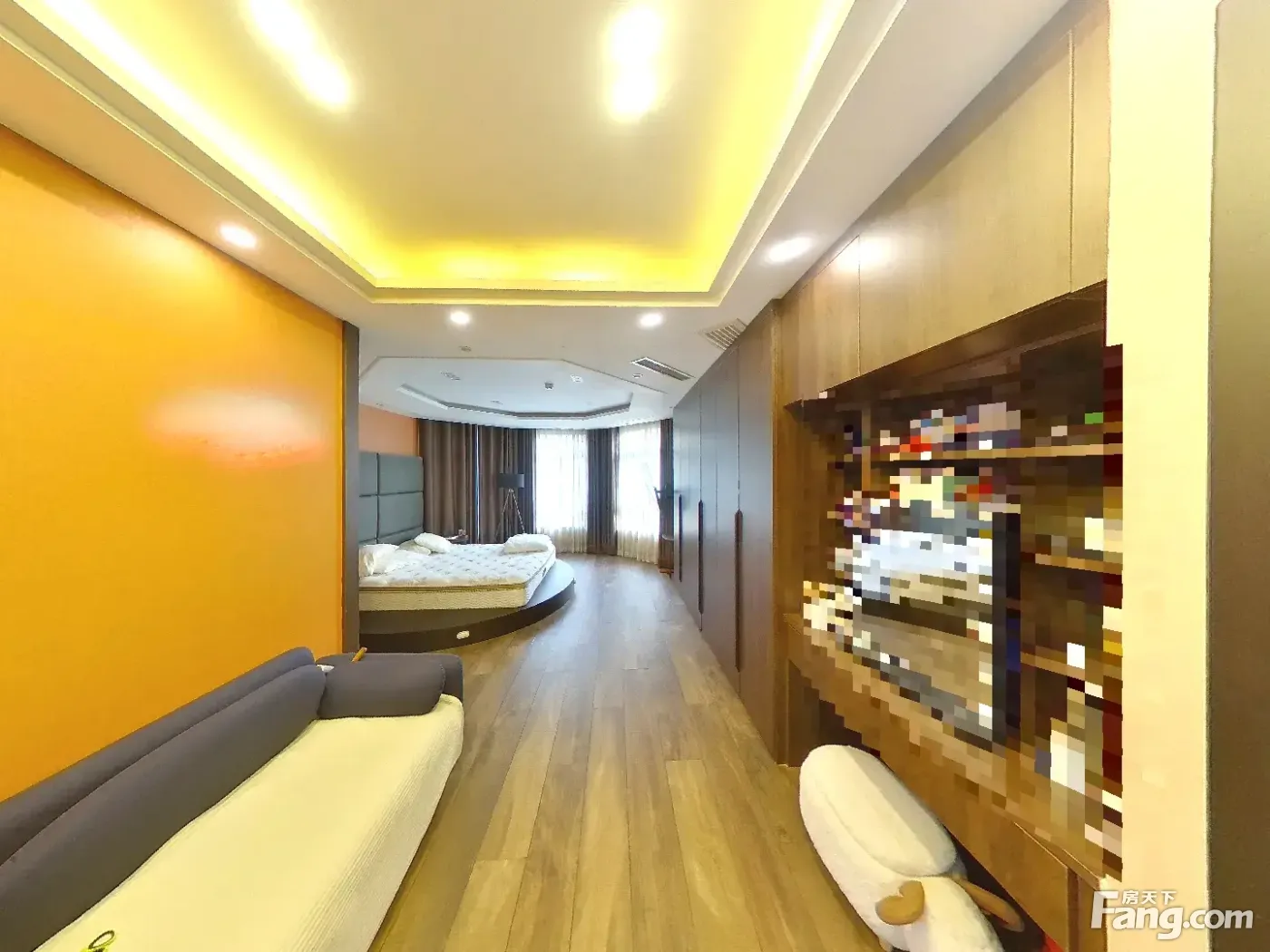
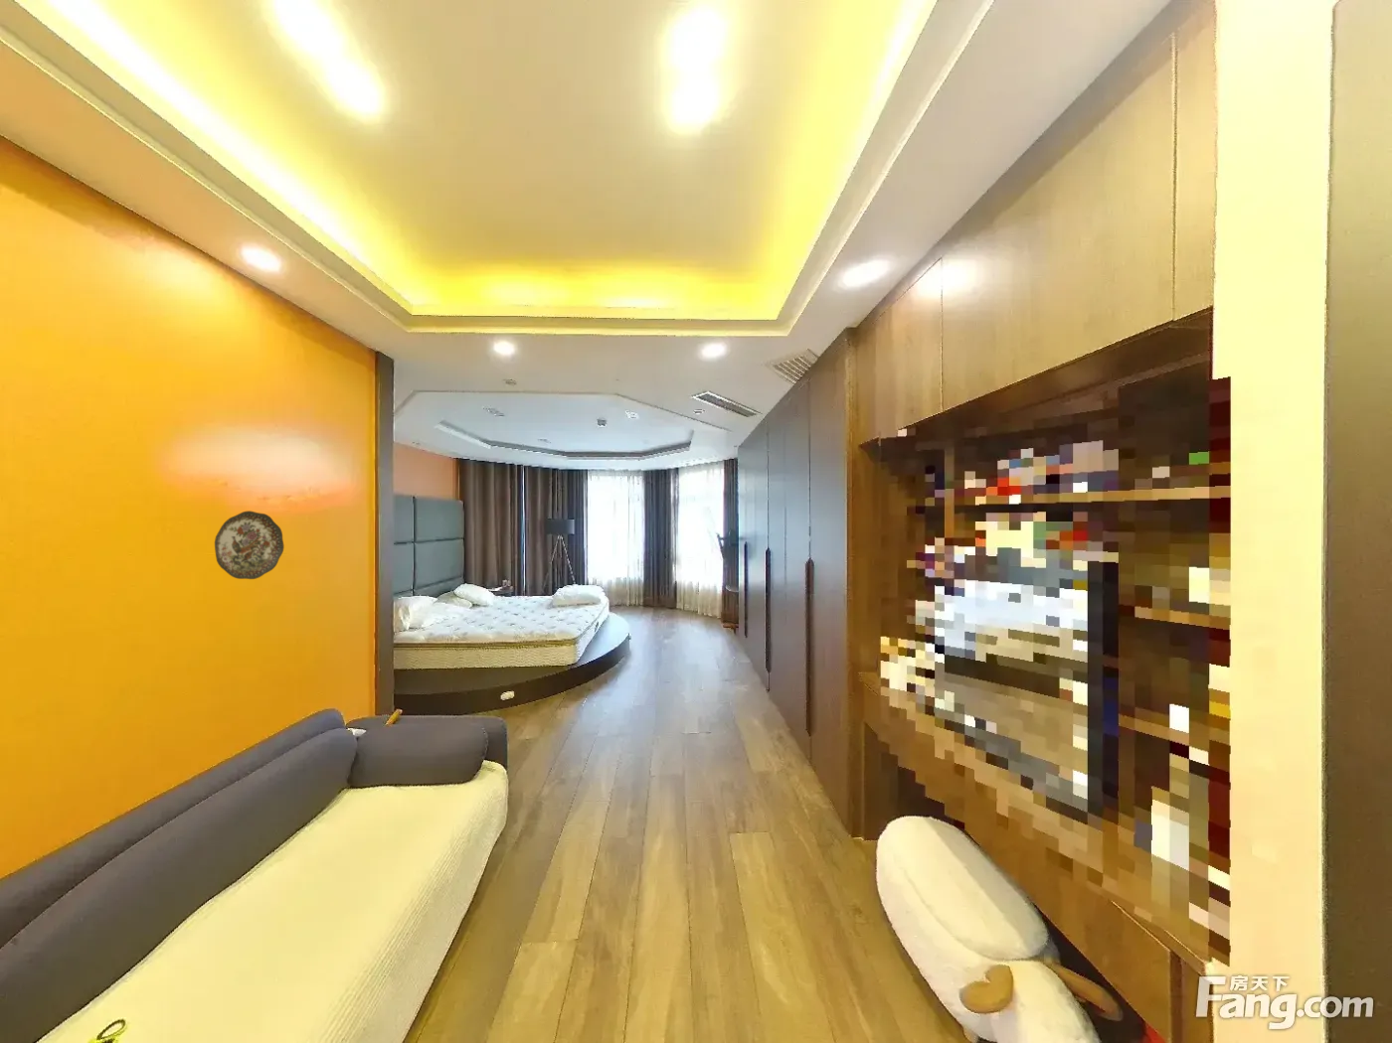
+ decorative plate [214,509,285,580]
